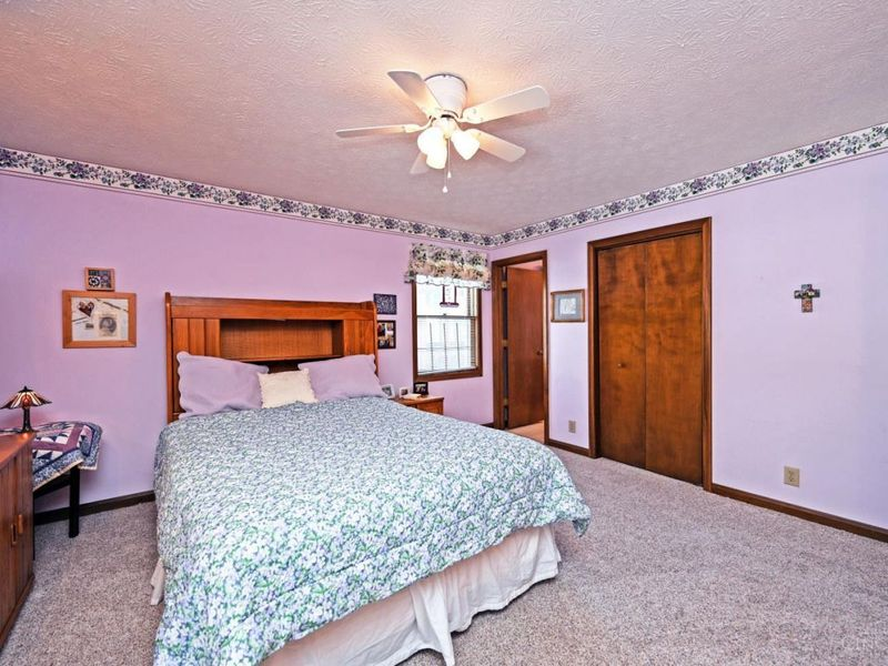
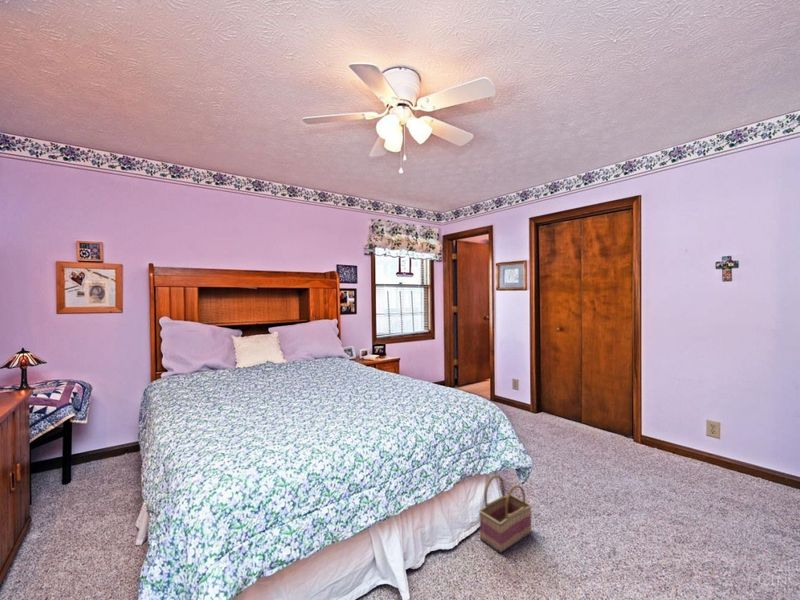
+ basket [478,474,533,554]
